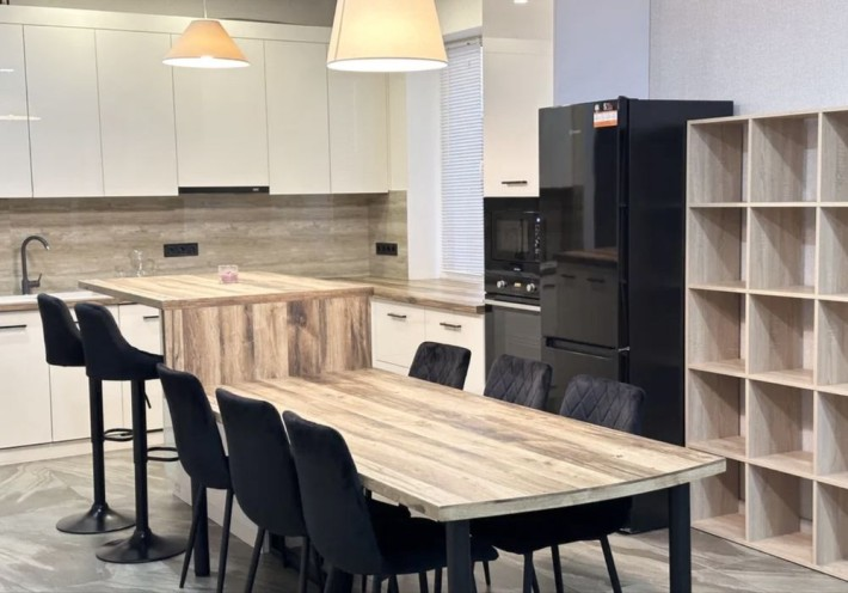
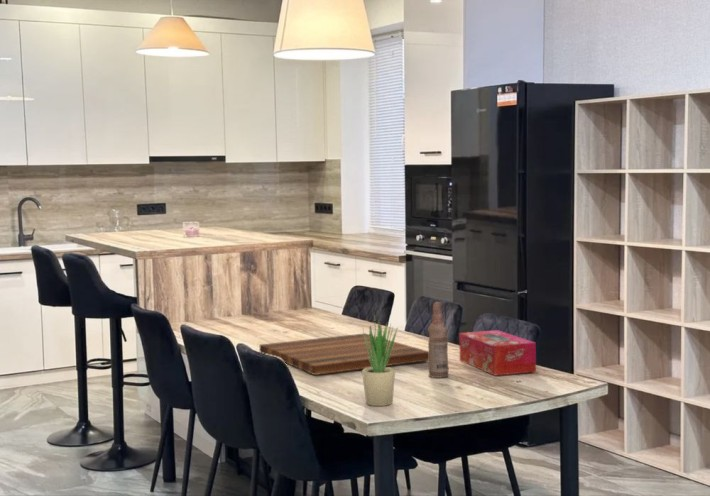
+ tissue box [458,329,537,377]
+ cutting board [259,332,429,376]
+ potted plant [361,312,399,407]
+ bottle [427,301,449,379]
